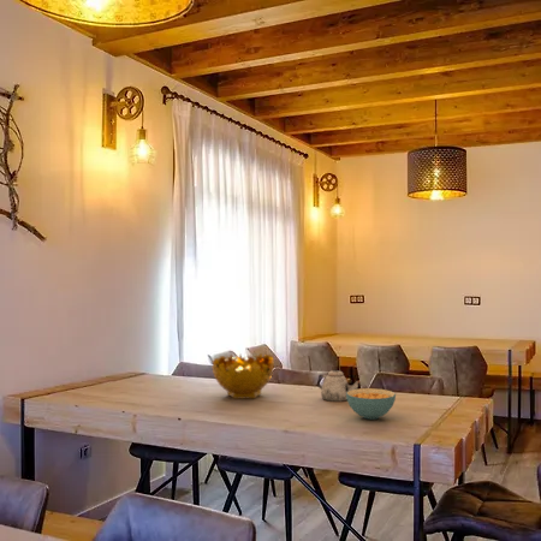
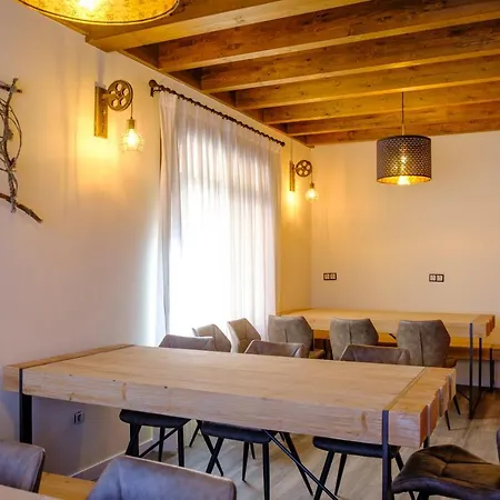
- decorative bowl [212,352,275,400]
- teapot [316,368,362,403]
- cereal bowl [346,387,397,421]
